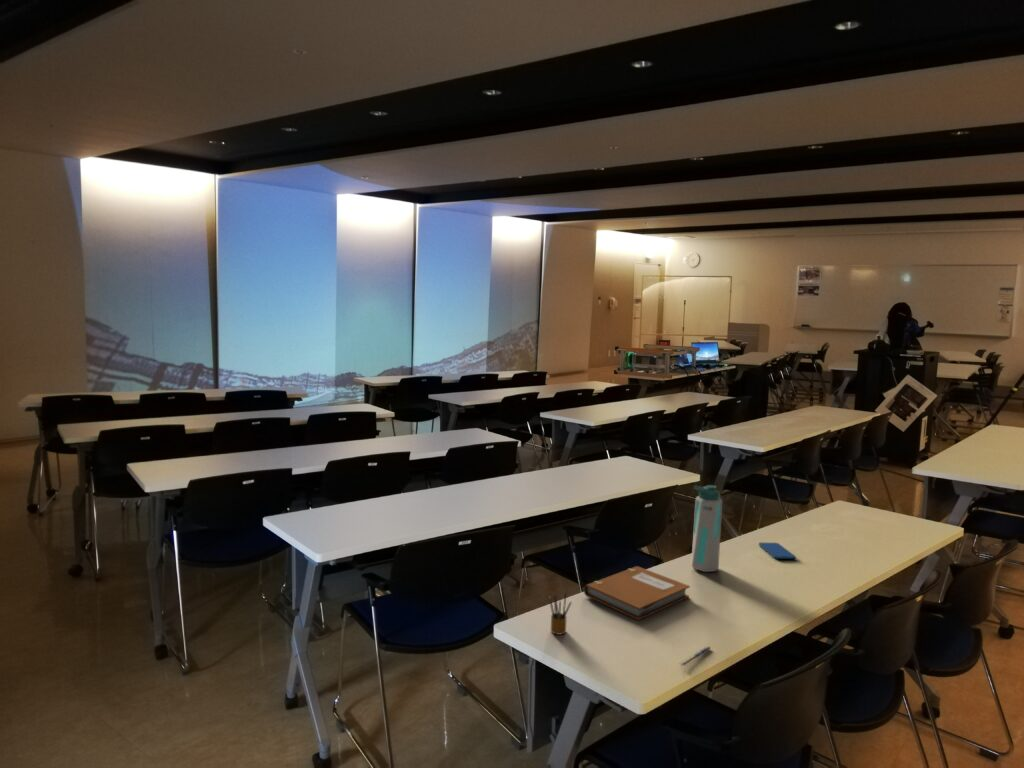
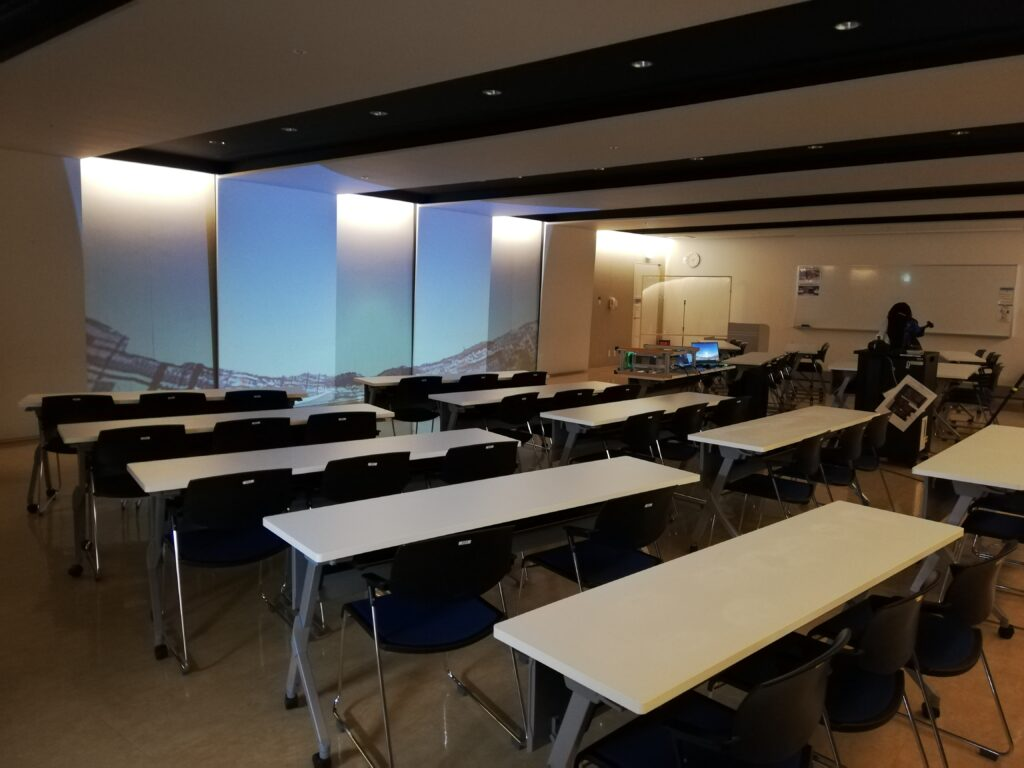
- pencil box [548,589,572,636]
- water bottle [691,484,723,573]
- notebook [583,565,691,621]
- pen [680,645,713,668]
- smartphone [758,542,797,560]
